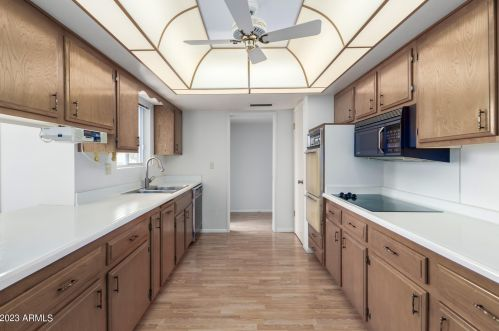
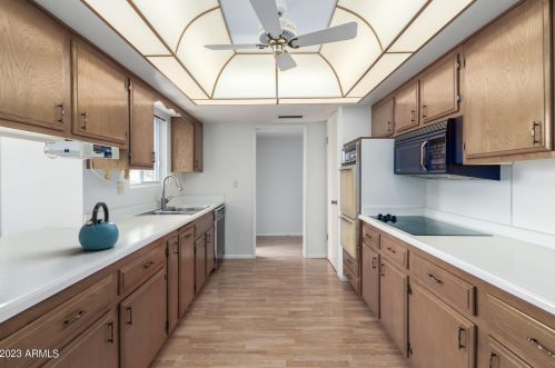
+ kettle [78,201,120,251]
